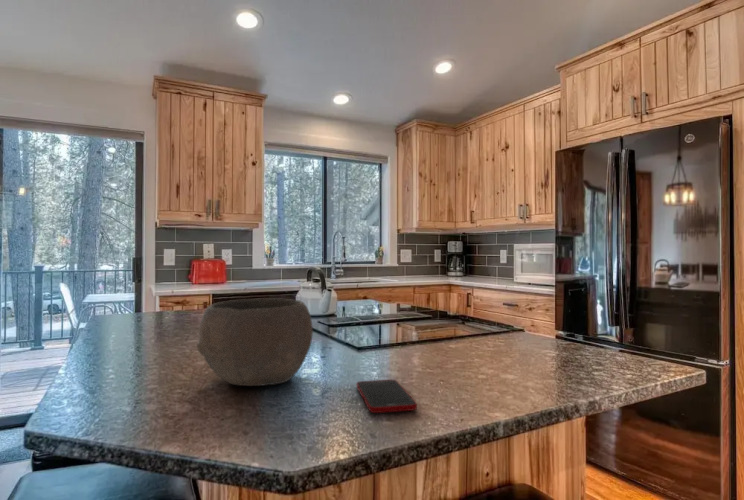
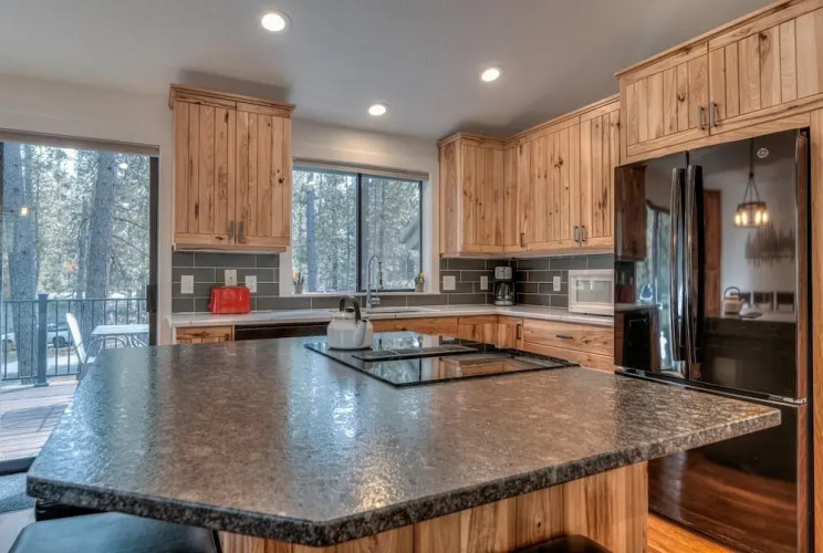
- bowl [195,297,314,387]
- cell phone [356,379,418,414]
